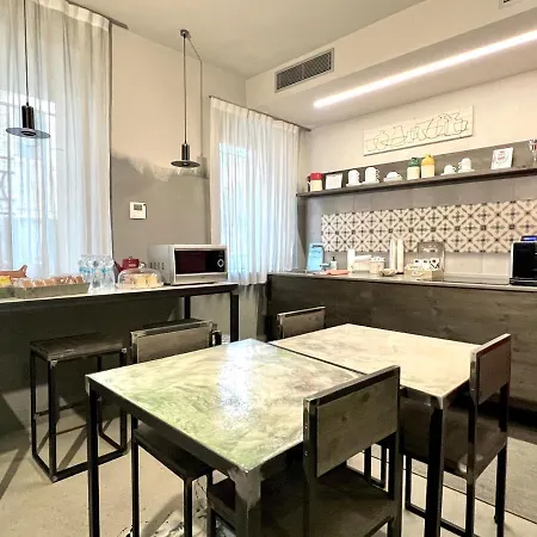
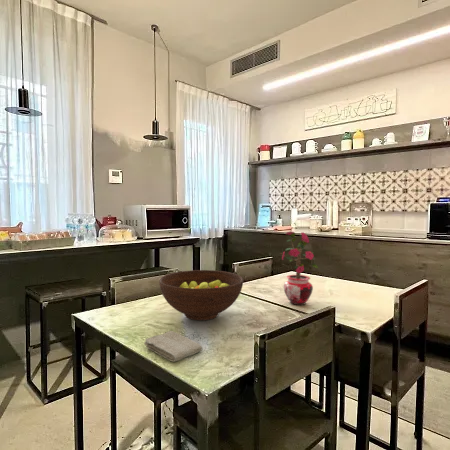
+ fruit bowl [158,269,244,321]
+ washcloth [143,330,204,363]
+ potted plant [280,230,319,306]
